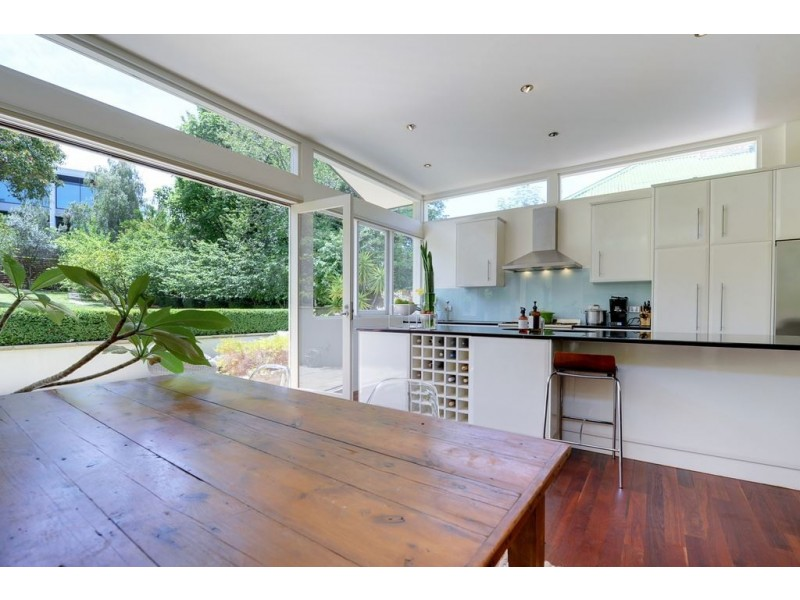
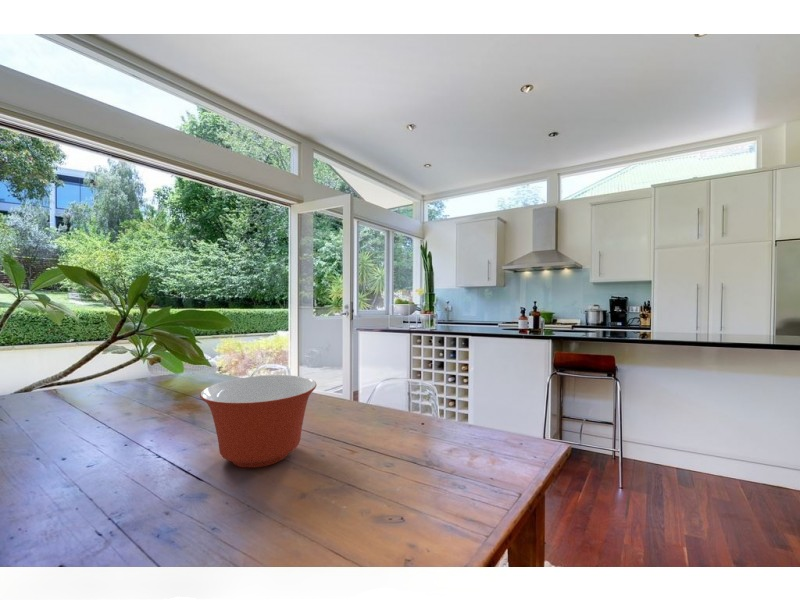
+ mixing bowl [199,374,318,469]
